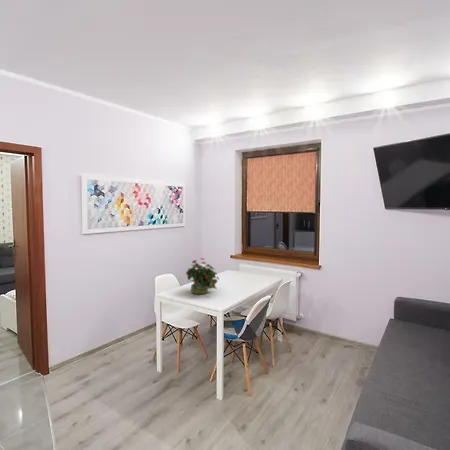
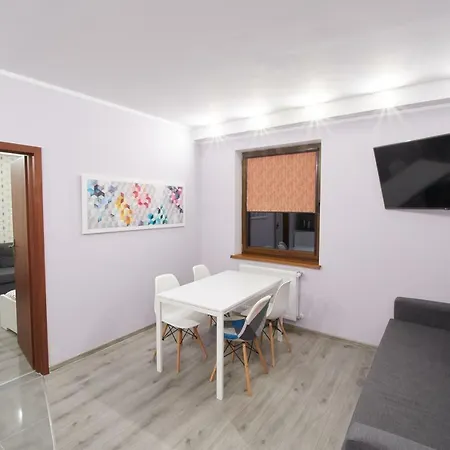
- potted plant [185,257,220,295]
